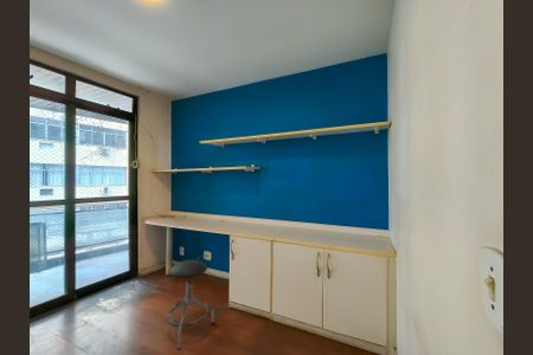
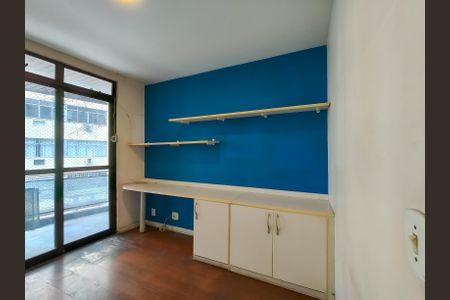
- stool [165,259,216,351]
